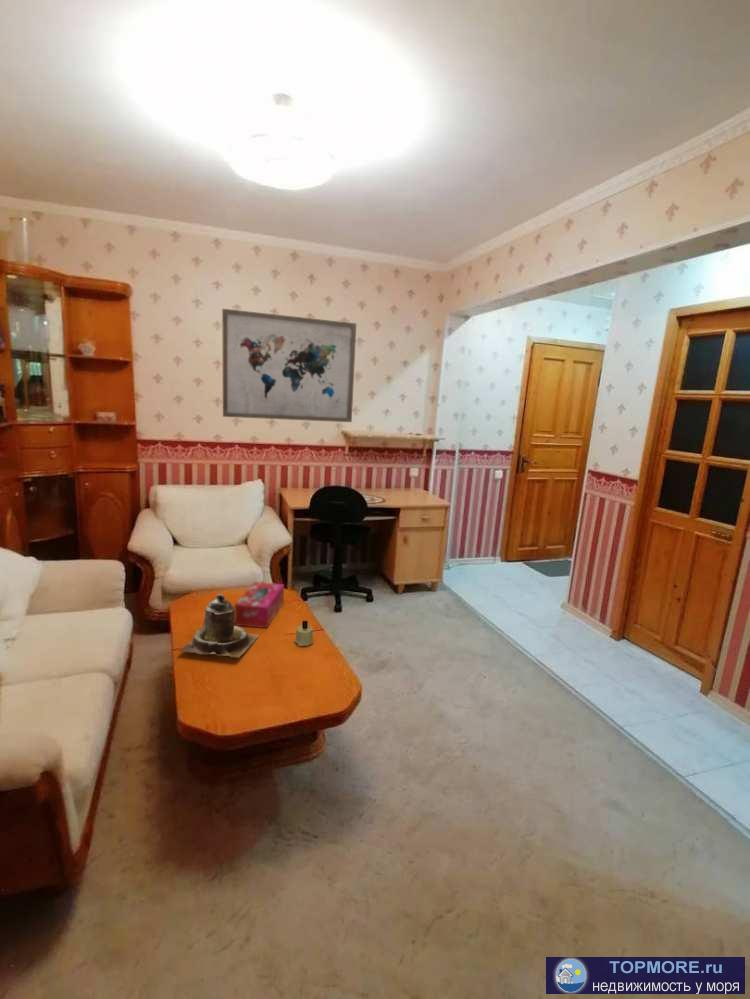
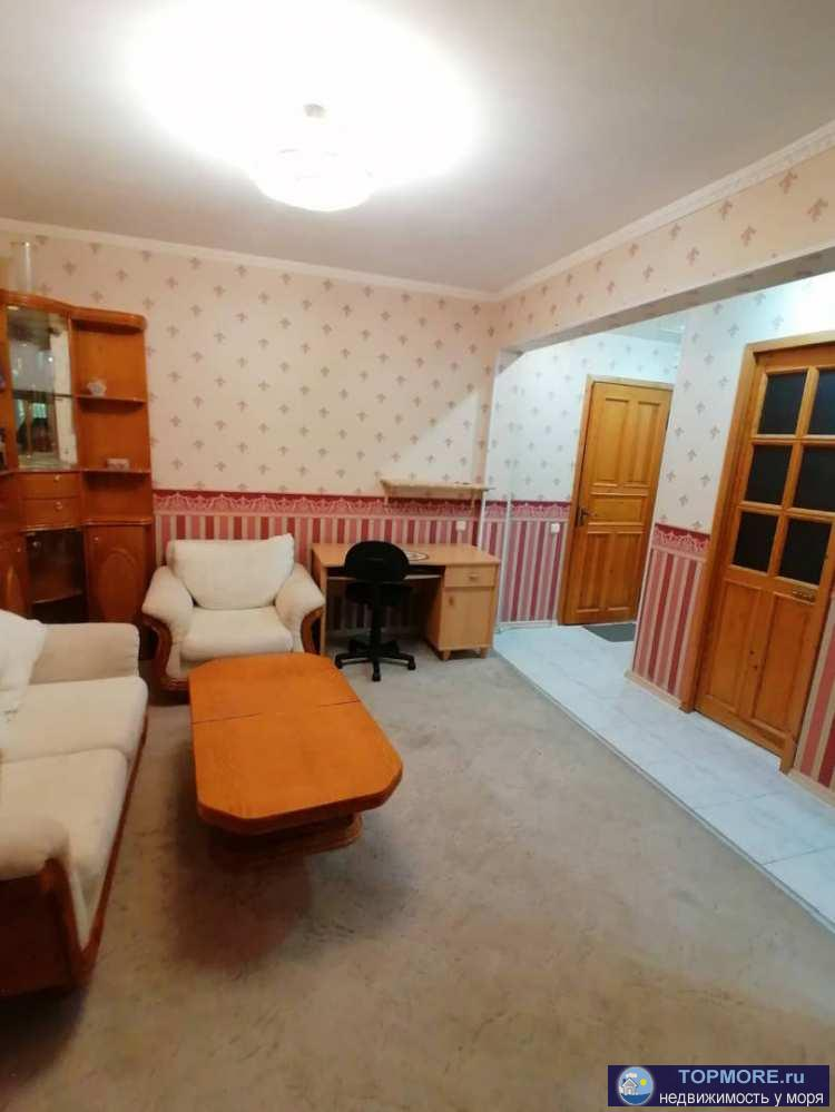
- candle [293,620,314,647]
- teapot [178,593,261,659]
- wall art [221,308,357,423]
- tissue box [234,581,285,629]
